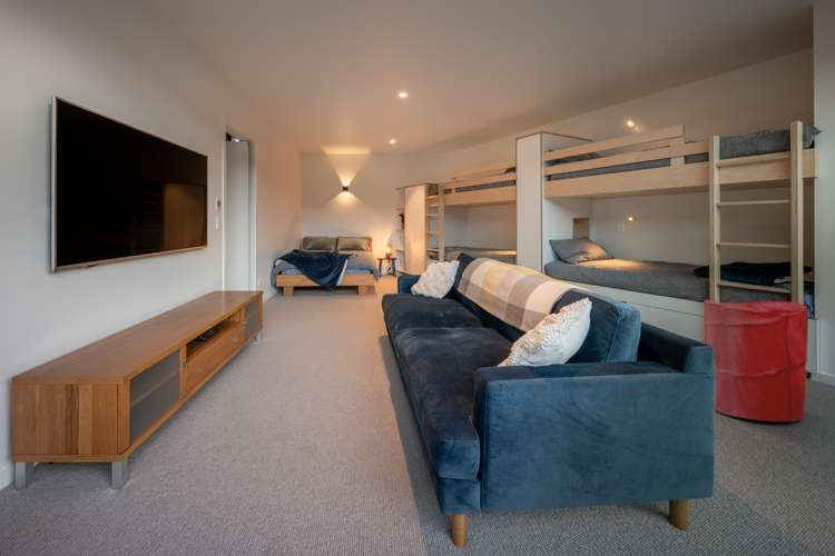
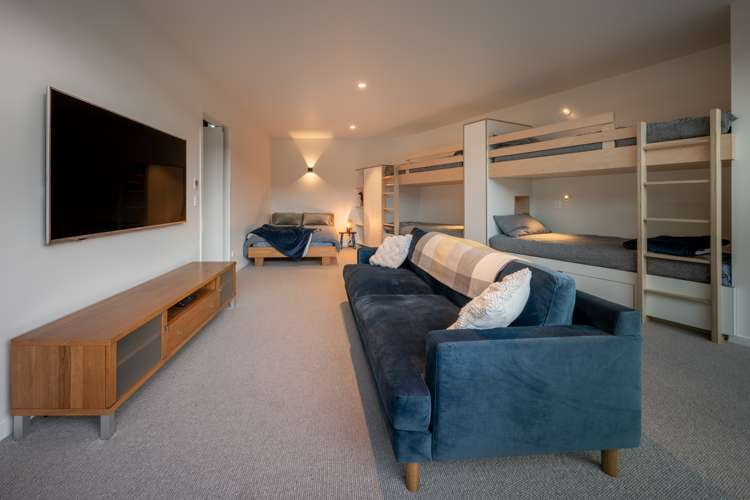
- laundry hamper [703,299,809,423]
